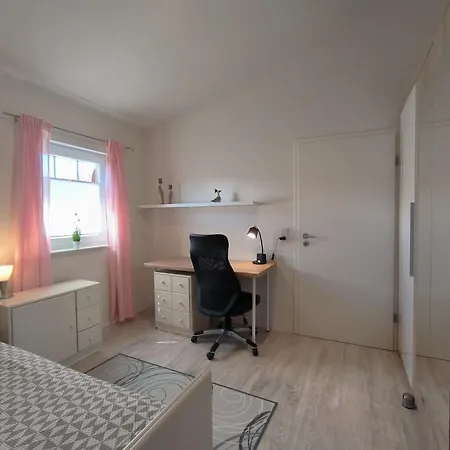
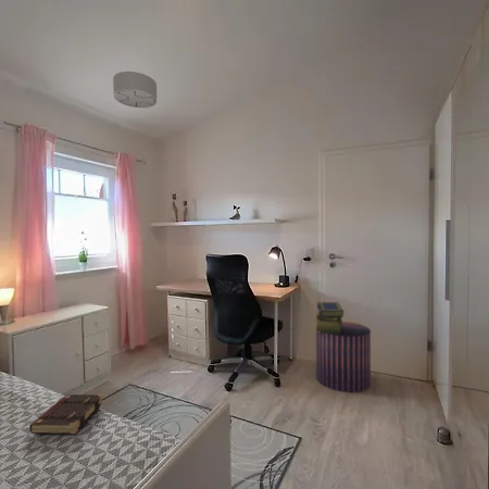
+ stack of books [315,301,346,334]
+ book [28,393,104,435]
+ ceiling light [112,71,158,109]
+ pouf [315,321,372,393]
